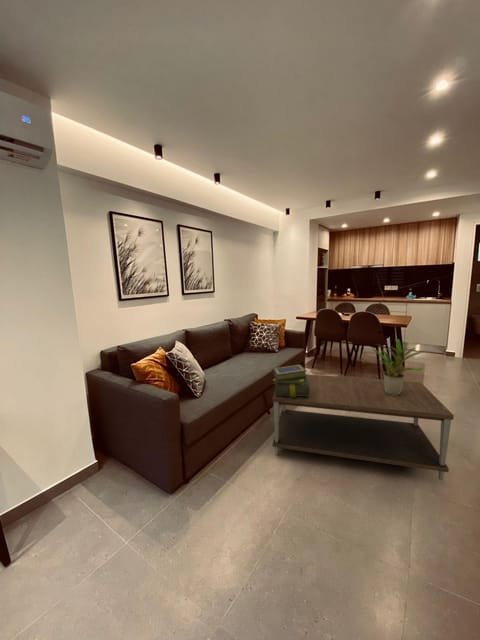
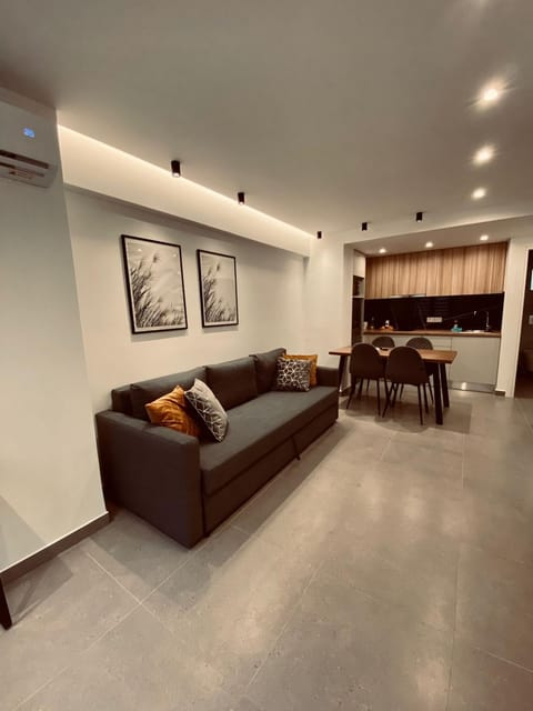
- potted plant [371,338,424,395]
- stack of books [272,364,310,397]
- coffee table [271,373,455,481]
